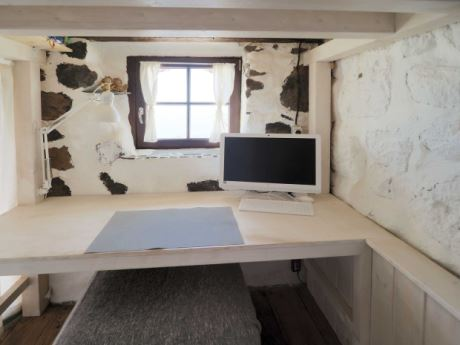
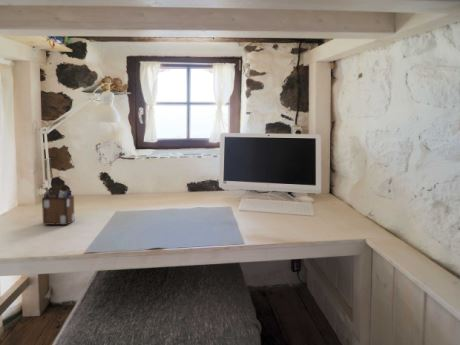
+ desk organizer [41,186,75,226]
